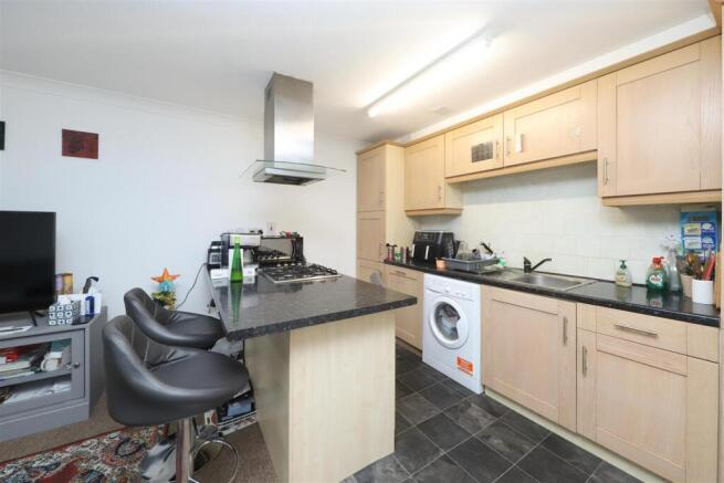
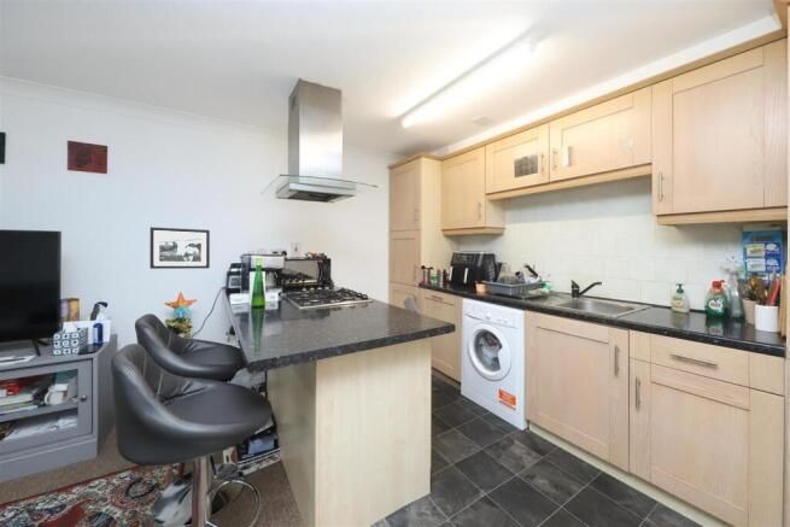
+ picture frame [148,226,211,270]
